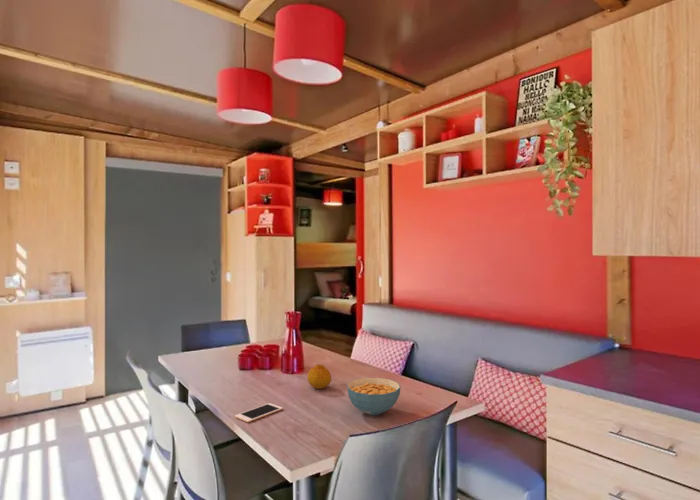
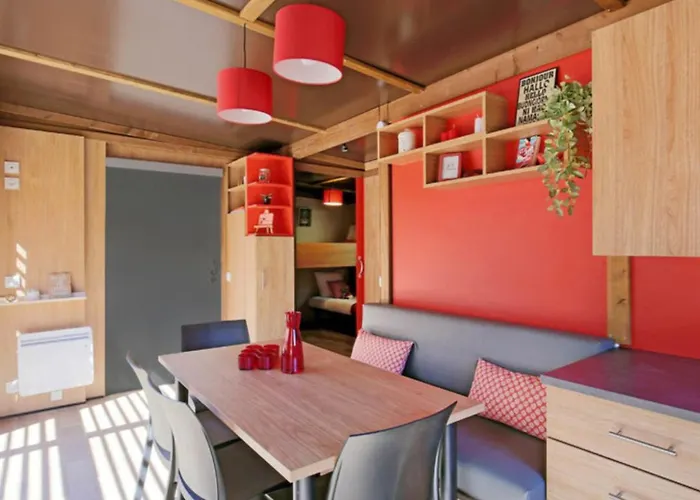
- cereal bowl [346,377,402,416]
- fruit [307,363,332,390]
- cell phone [234,402,284,423]
